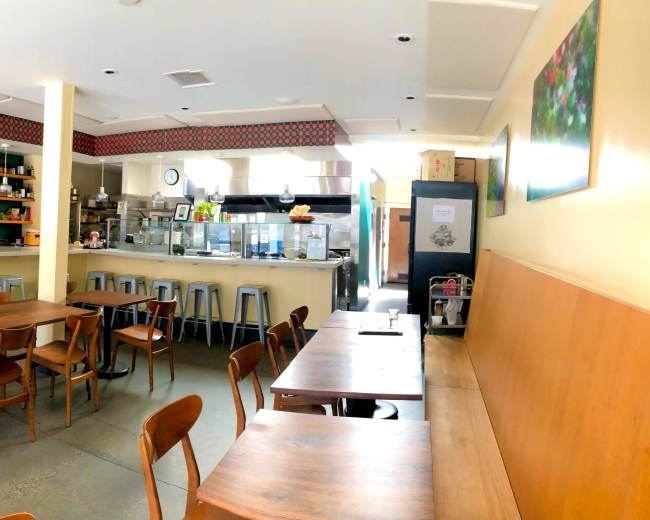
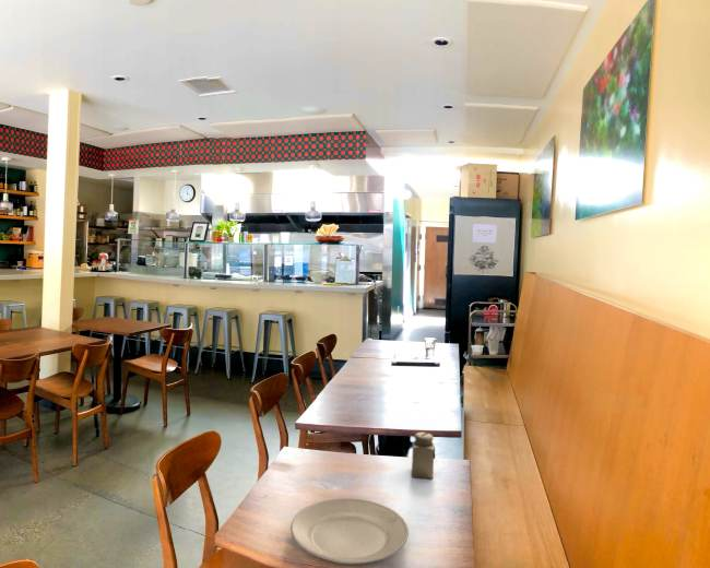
+ plate [289,497,410,566]
+ salt shaker [411,431,436,480]
